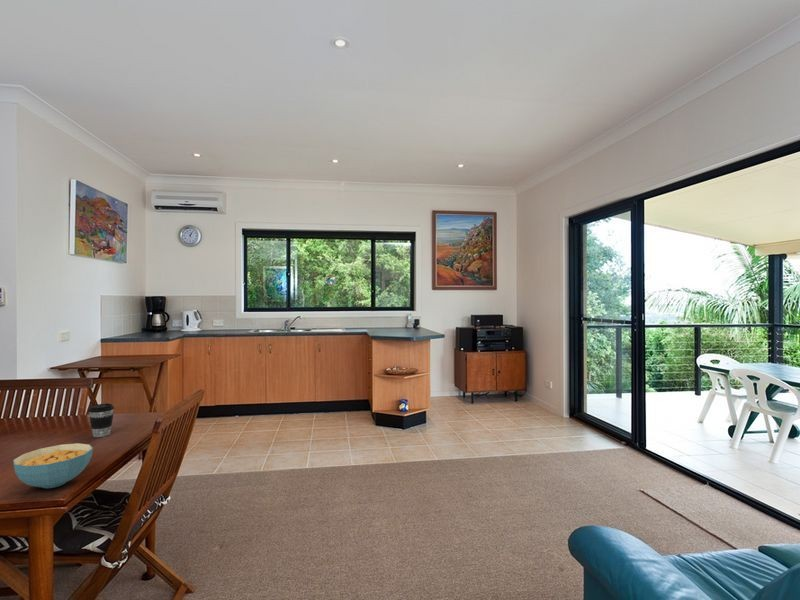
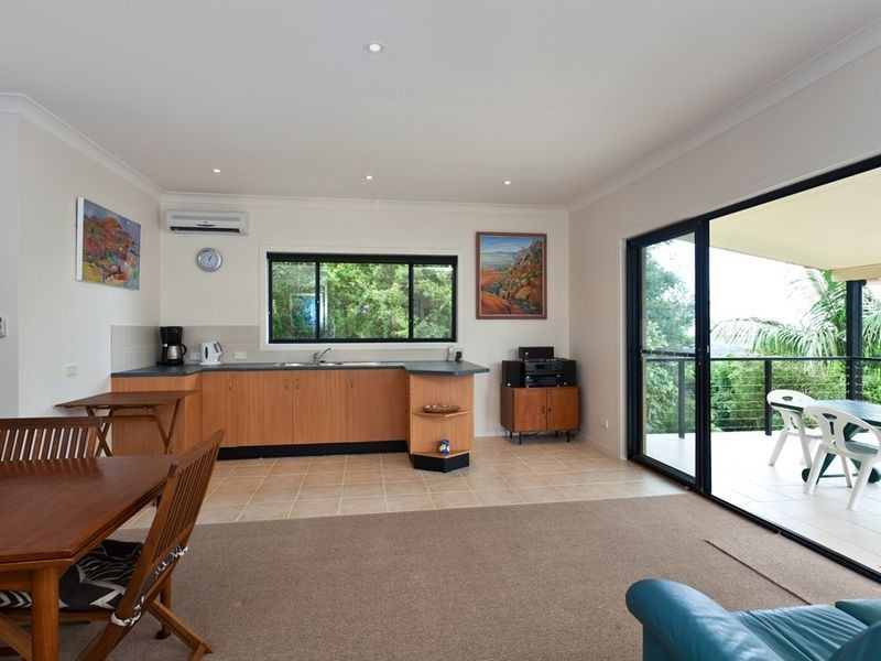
- coffee cup [88,403,115,438]
- cereal bowl [12,442,94,489]
